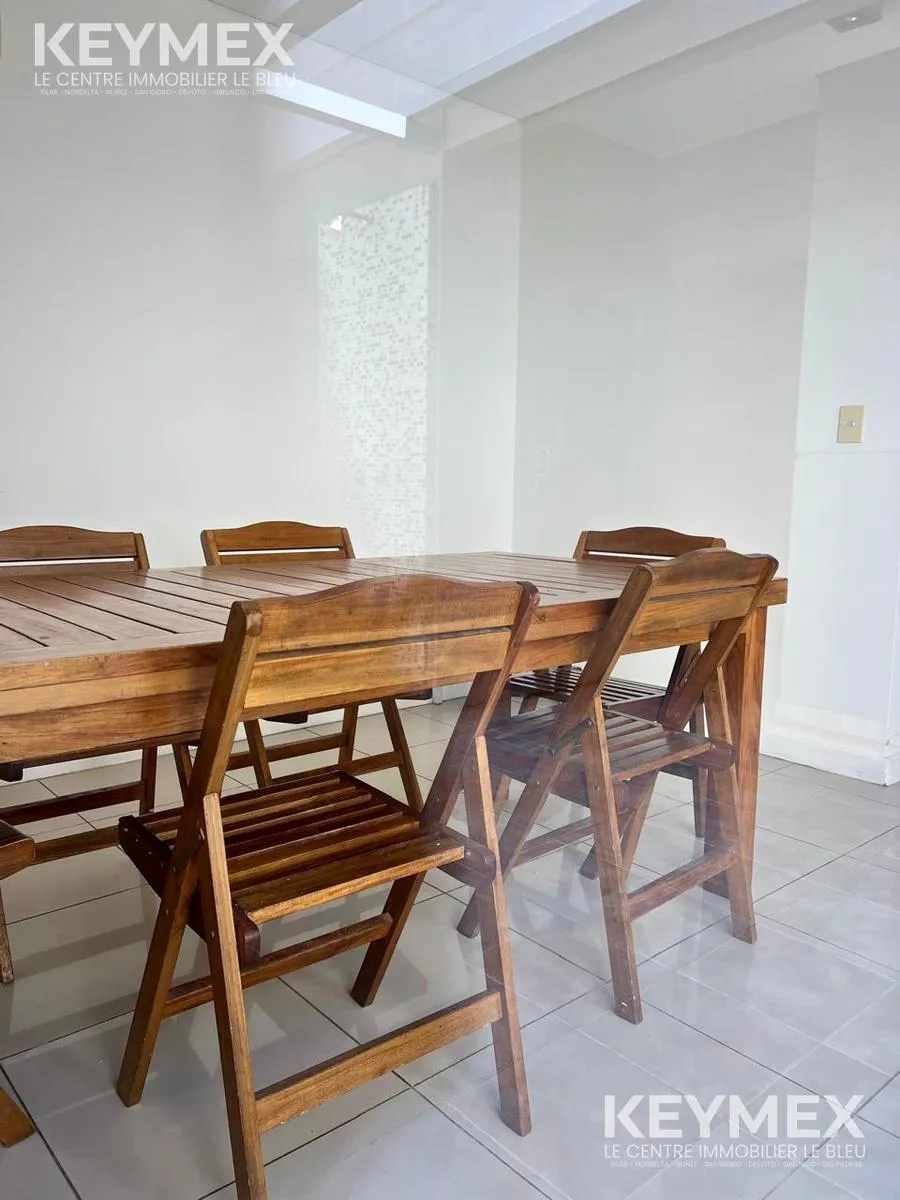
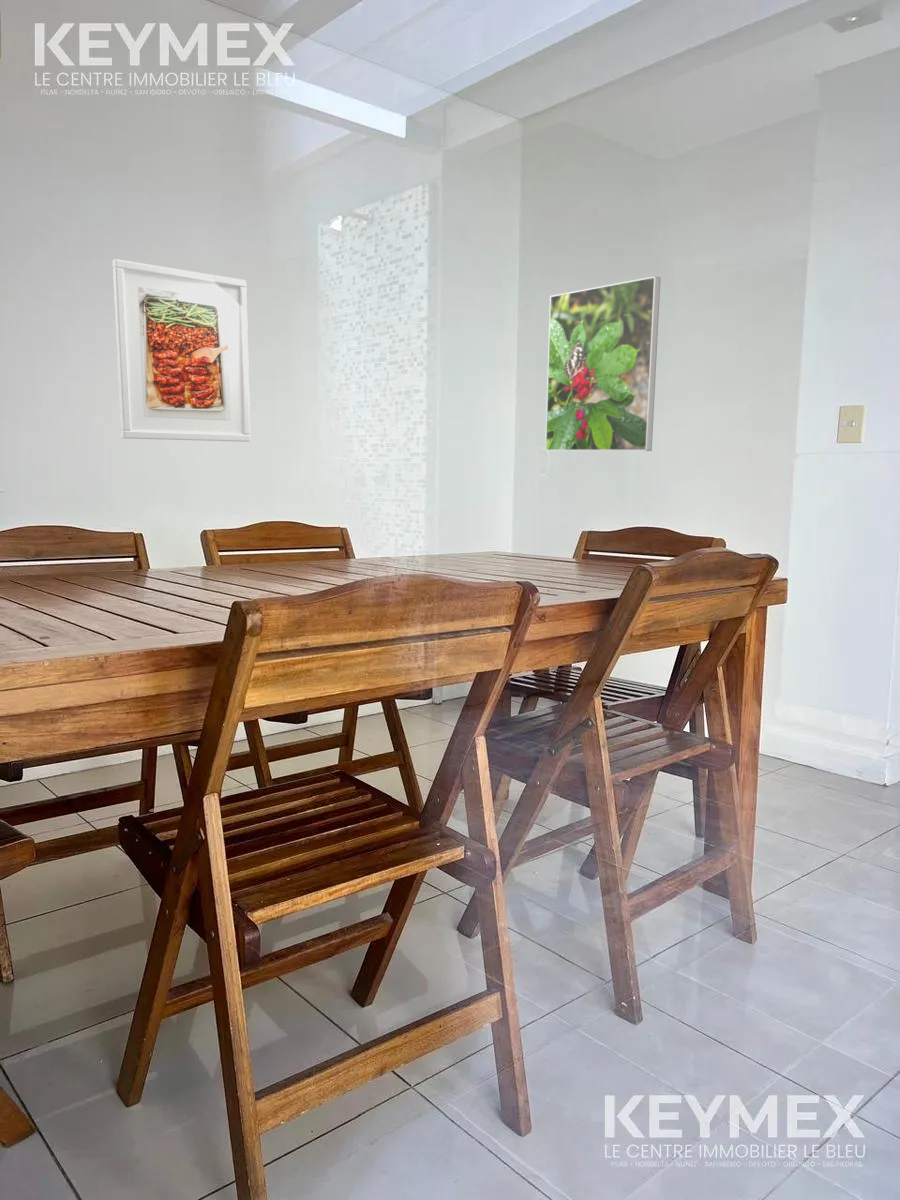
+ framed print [544,275,661,452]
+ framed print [112,258,251,443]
